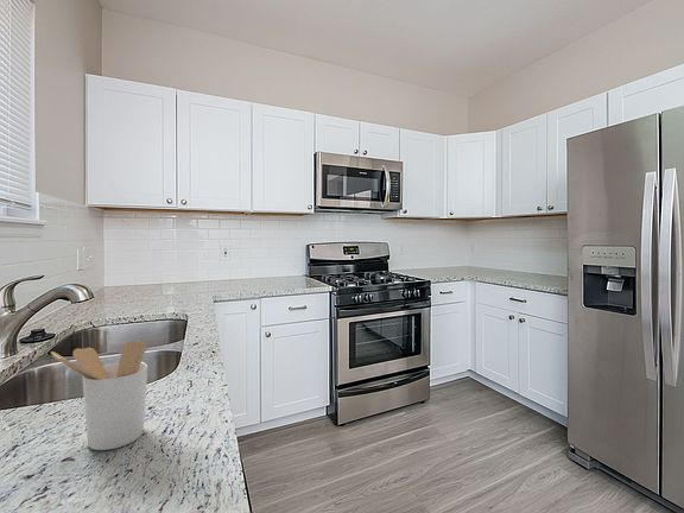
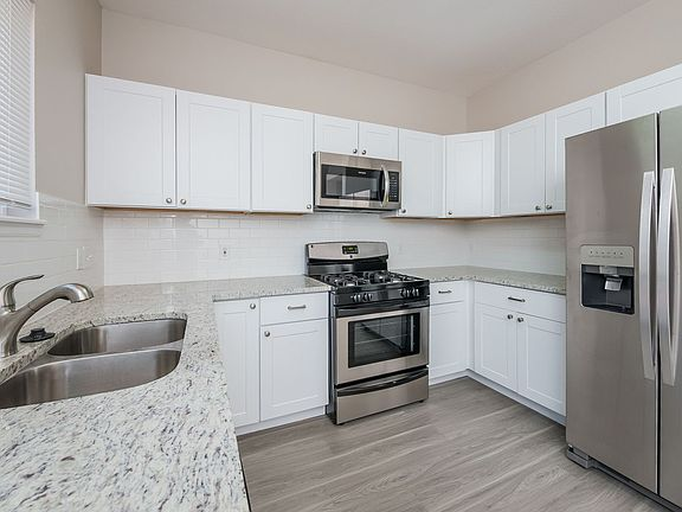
- utensil holder [50,340,148,451]
